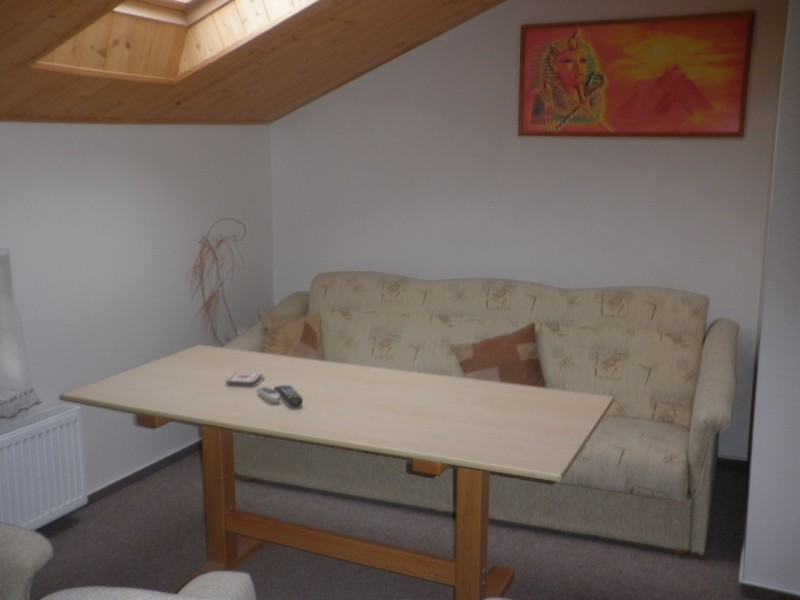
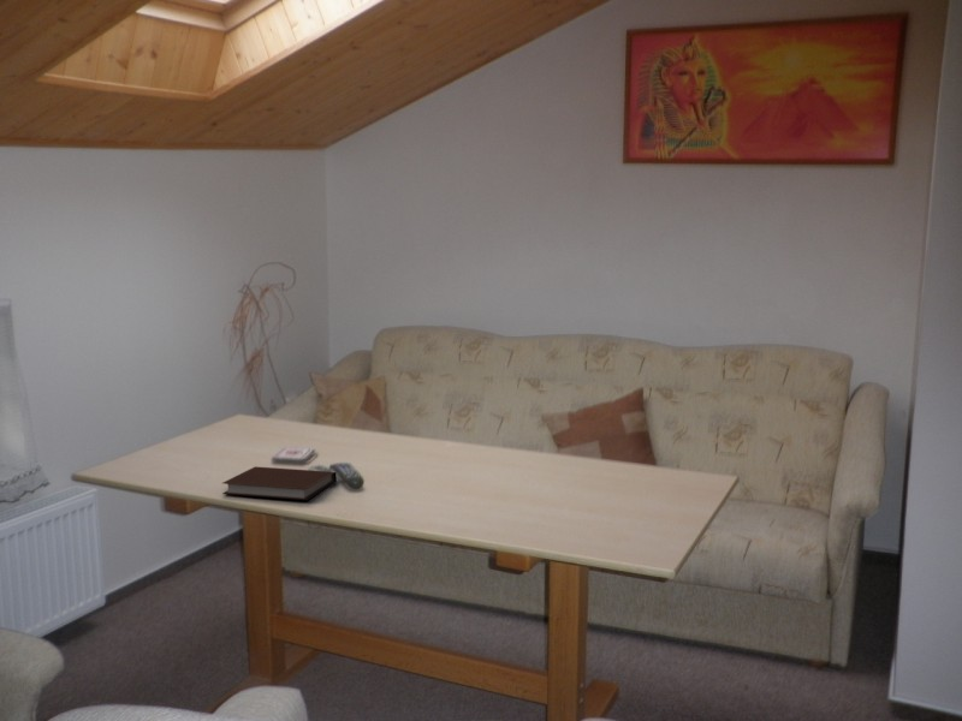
+ notebook [221,465,338,501]
